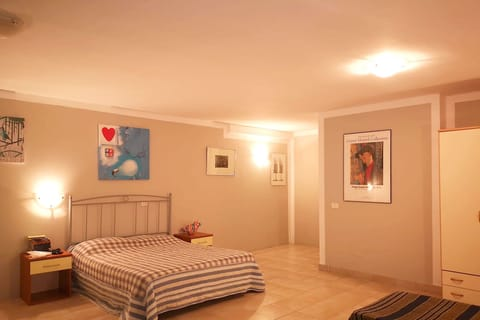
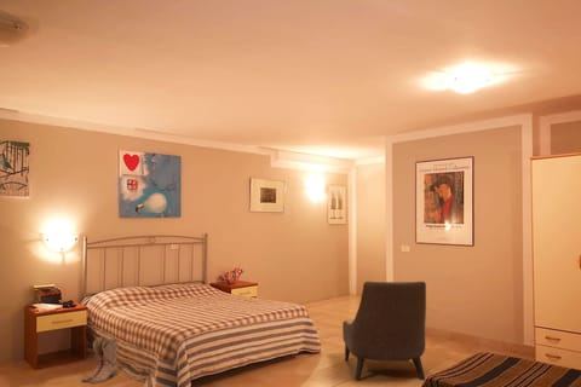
+ boots [81,336,119,385]
+ chair [341,281,427,382]
